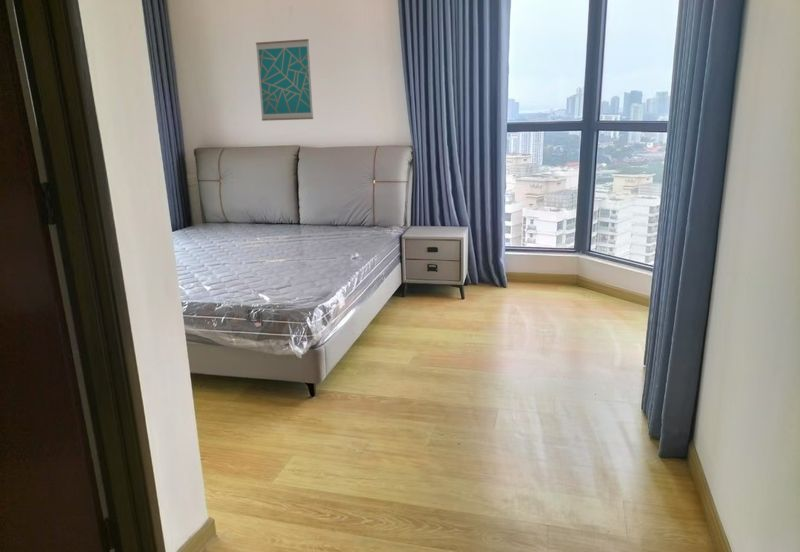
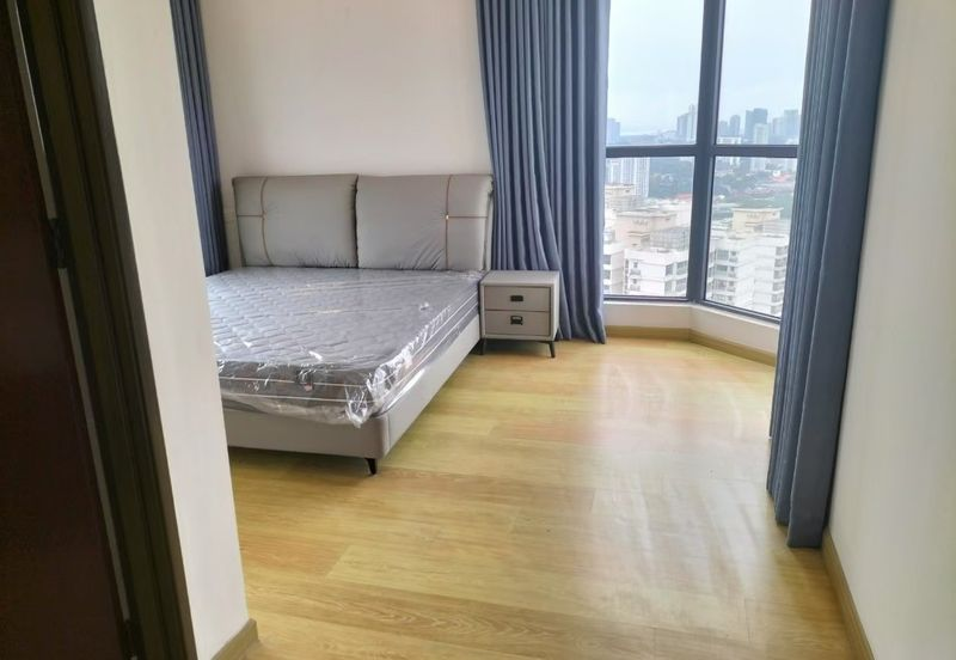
- wall art [255,38,314,122]
